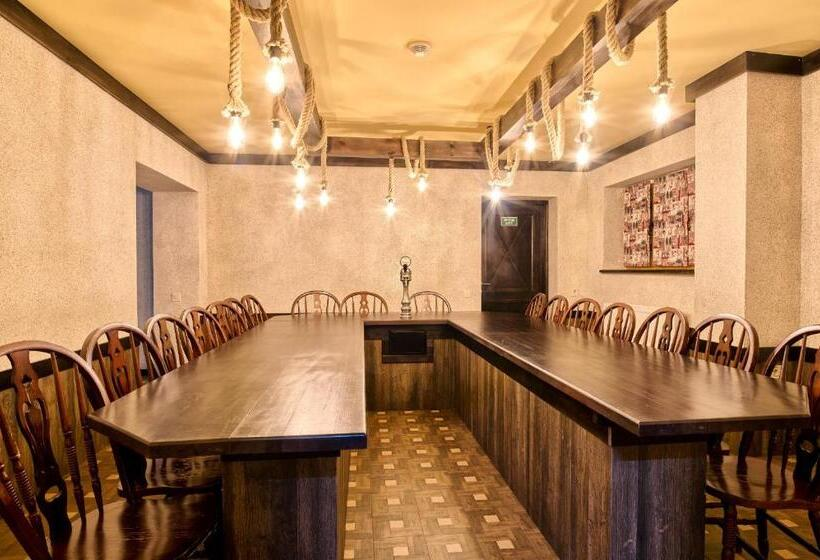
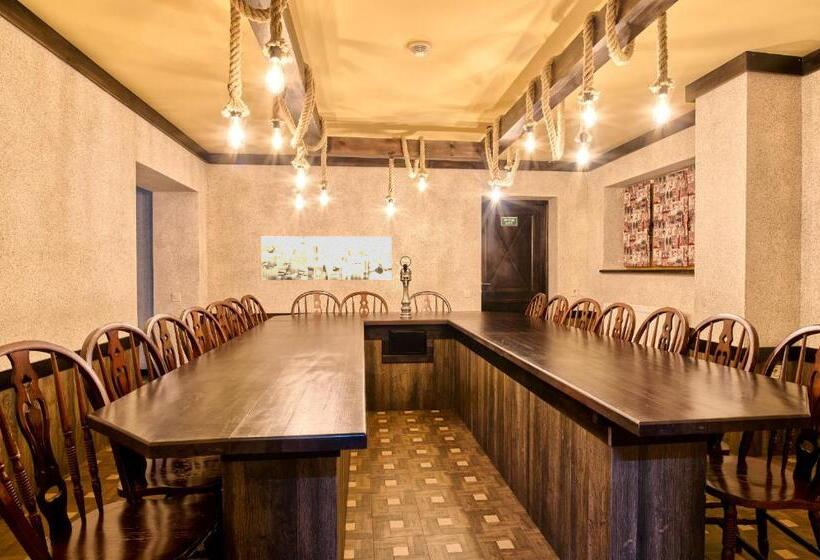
+ wall art [260,236,393,281]
